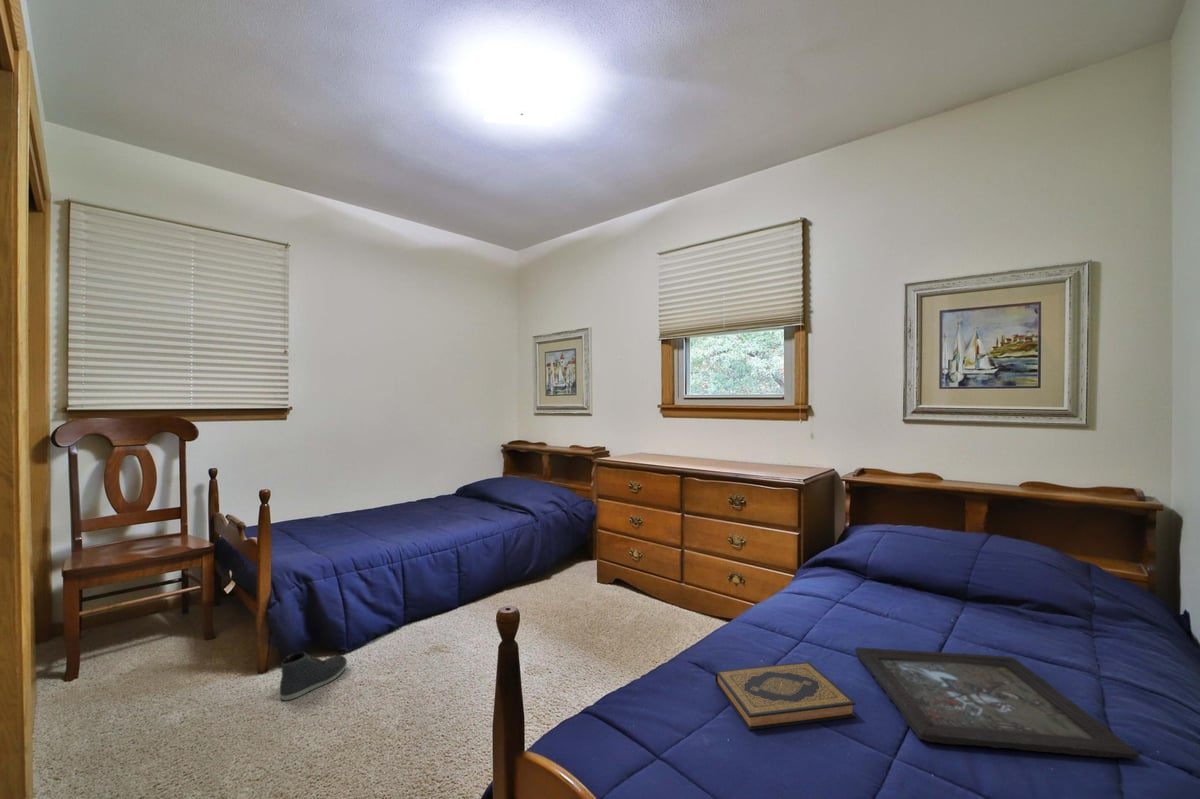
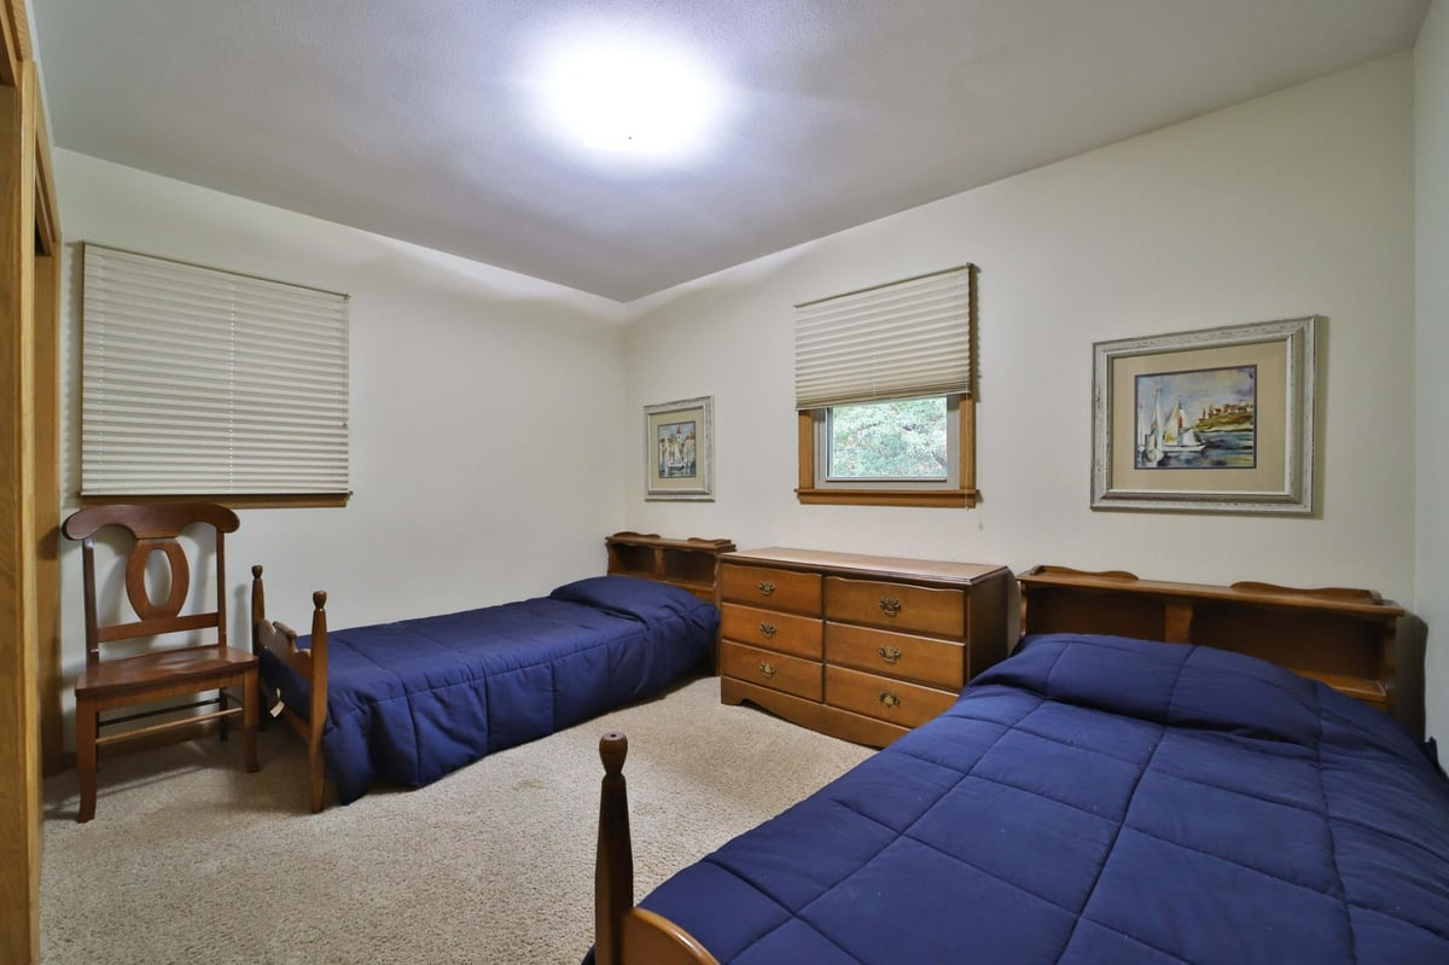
- hardback book [714,661,857,731]
- tray [854,646,1141,761]
- sneaker [279,651,348,701]
